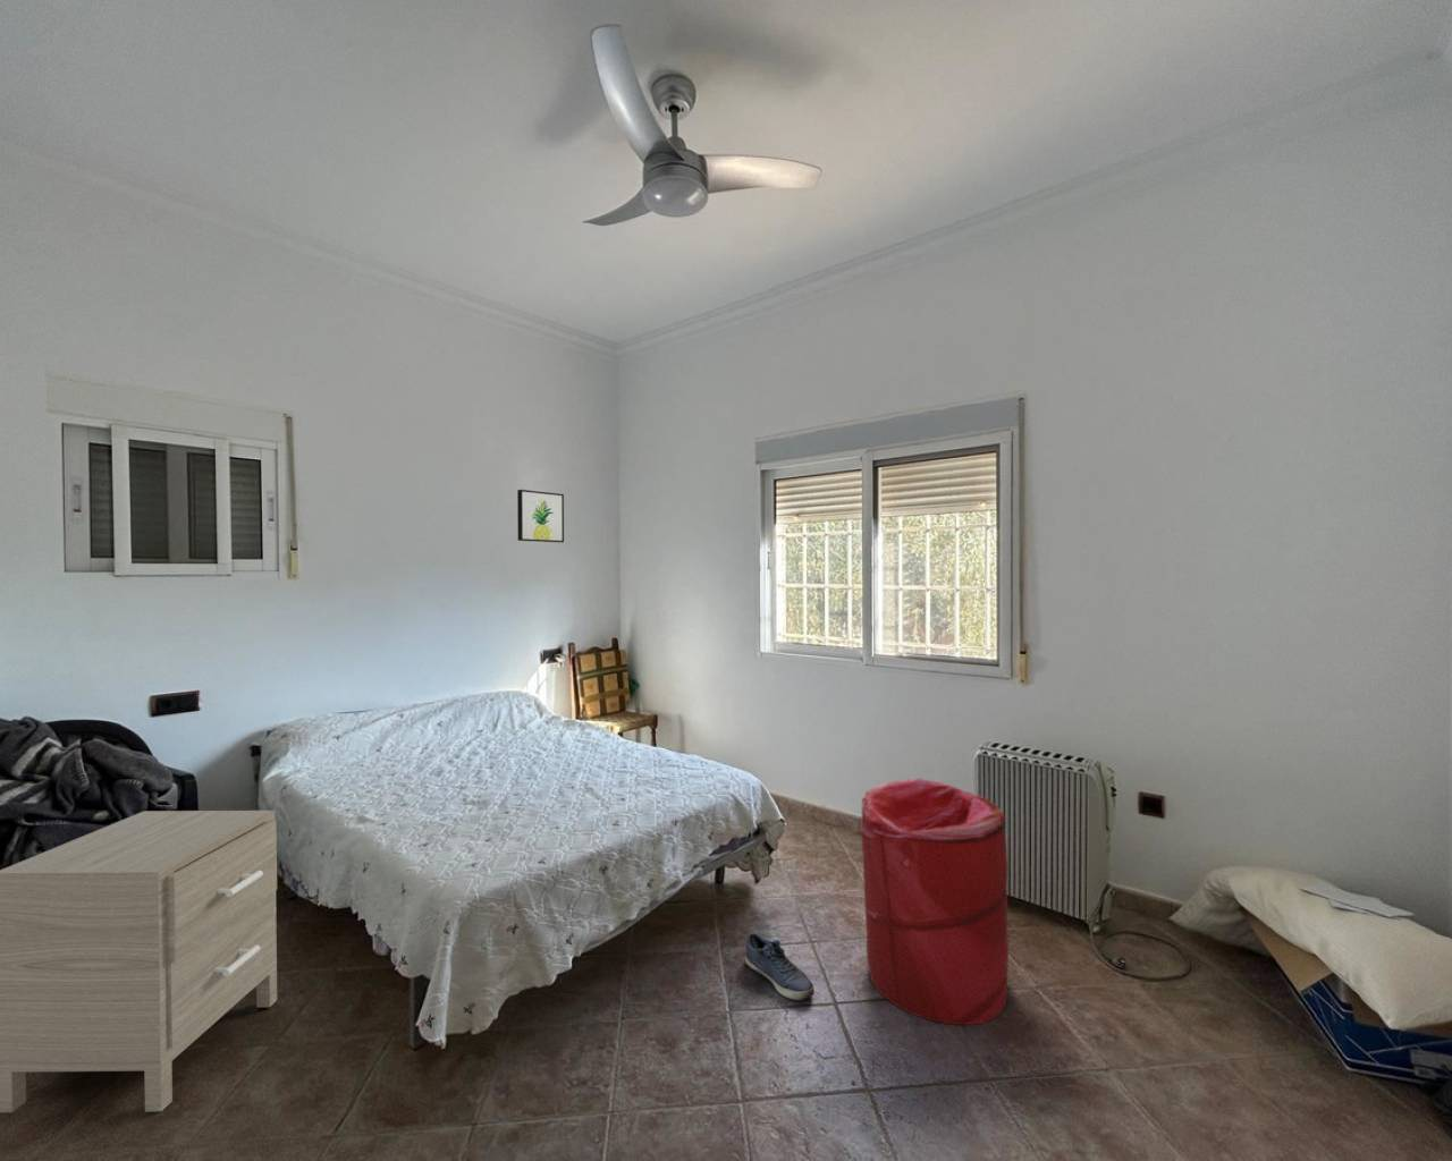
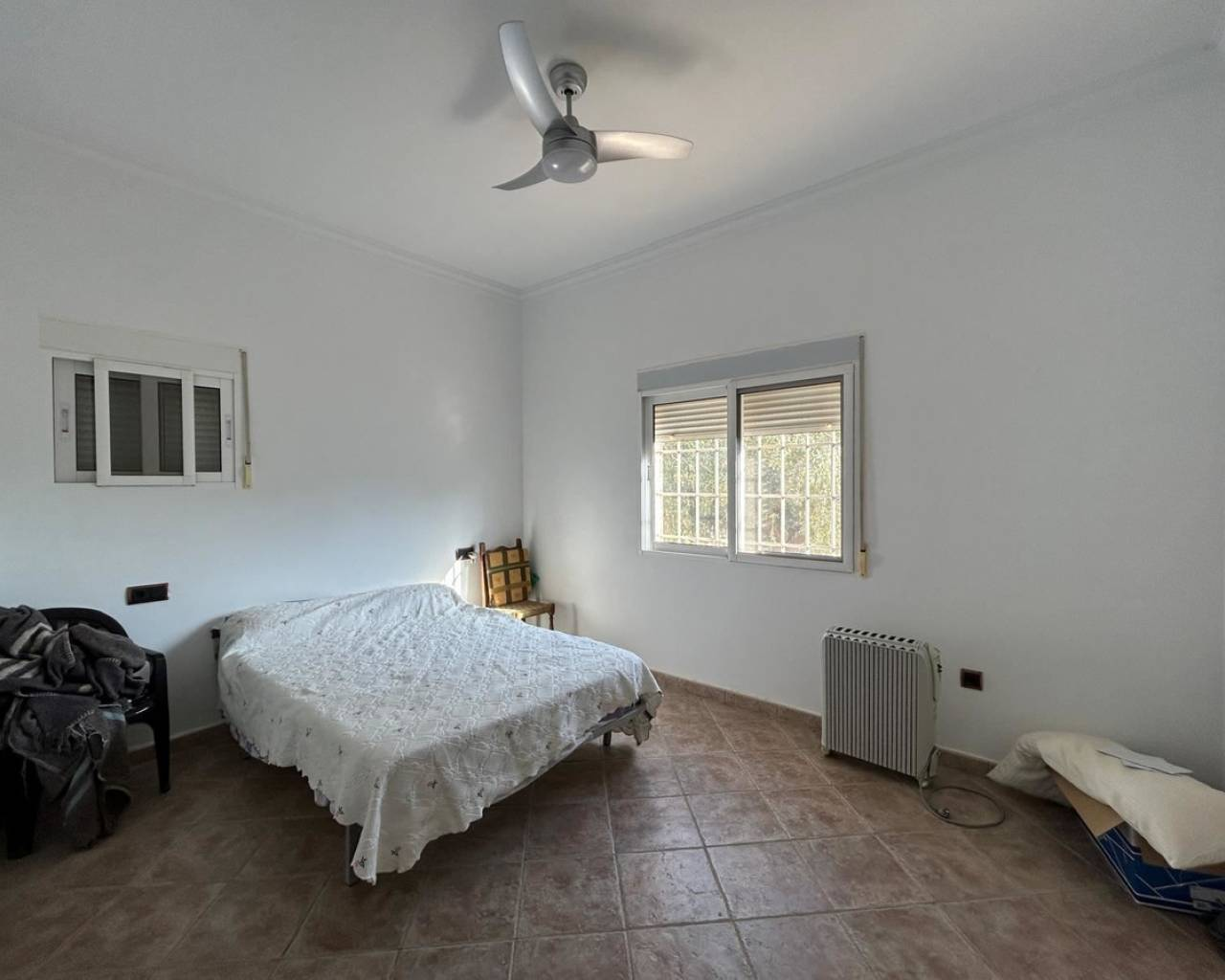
- laundry hamper [859,777,1010,1026]
- nightstand [0,809,277,1114]
- shoe [744,932,814,1001]
- wall art [516,488,565,543]
